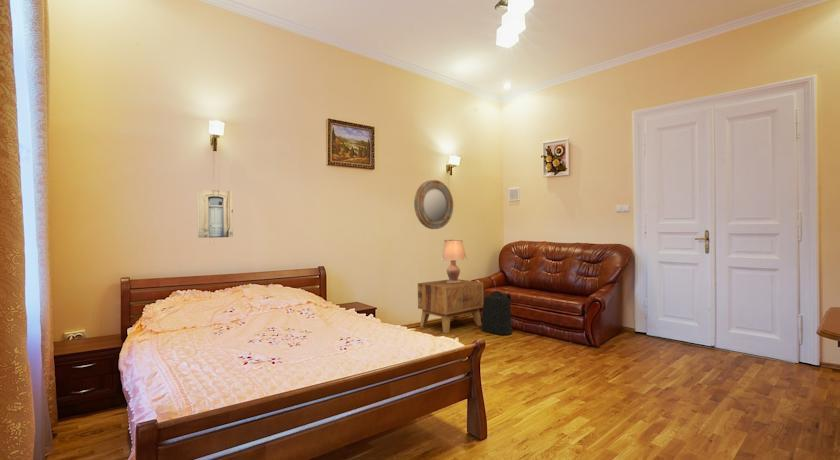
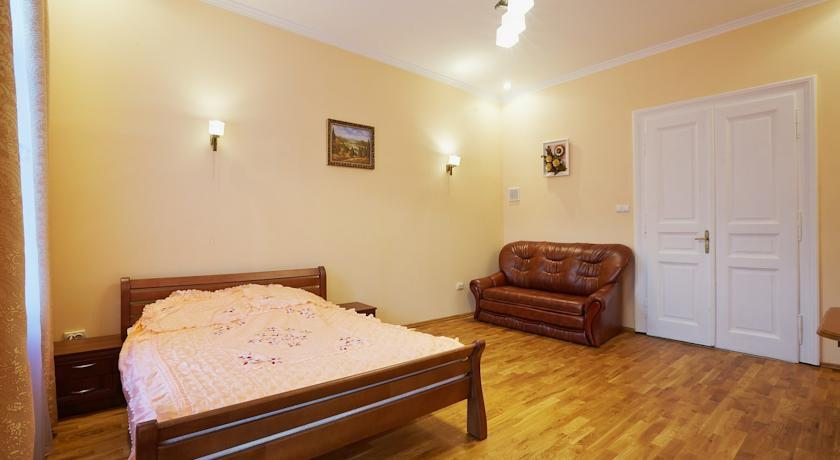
- lamp [440,239,468,283]
- side table [417,278,484,335]
- backpack [481,290,514,337]
- home mirror [413,179,454,230]
- wall art [197,189,234,239]
